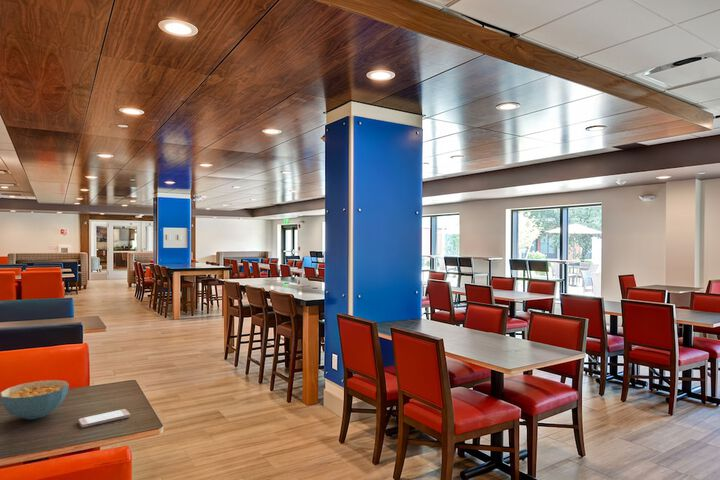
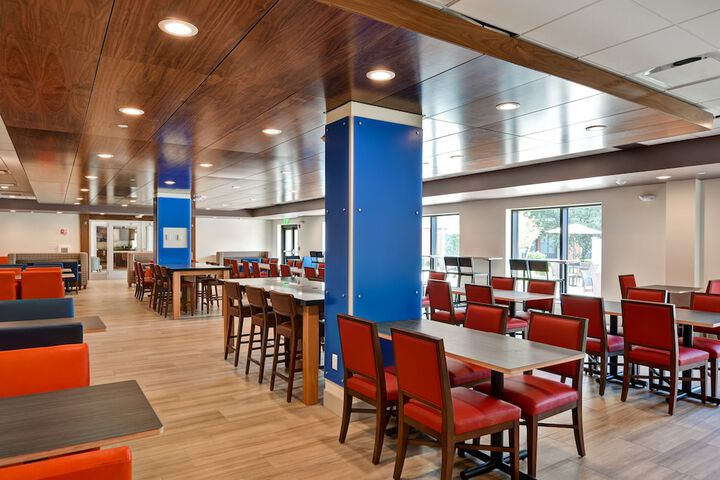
- cereal bowl [0,379,70,420]
- smartphone [77,408,131,428]
